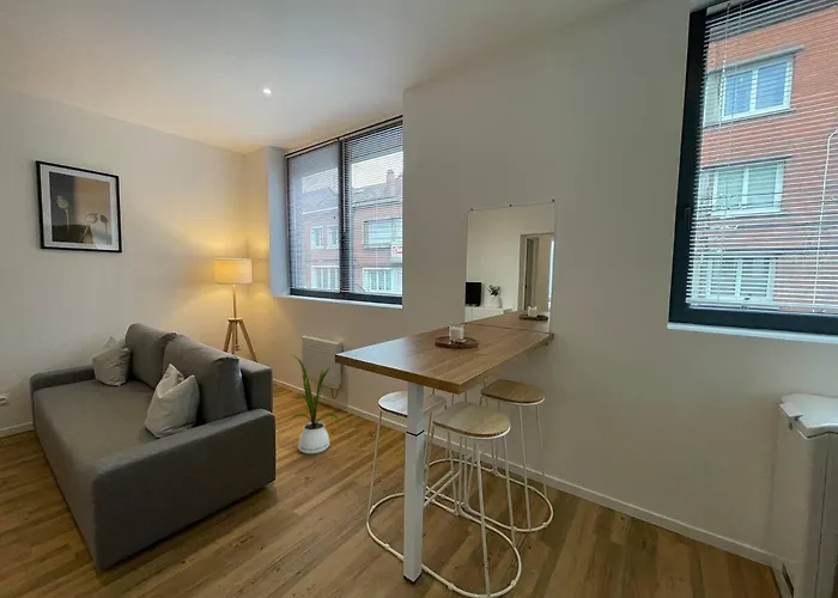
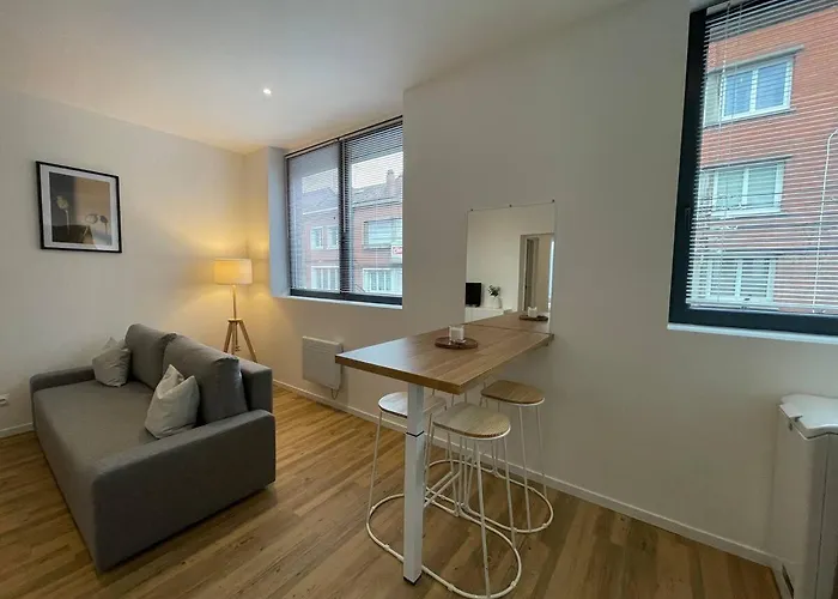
- house plant [291,354,340,454]
